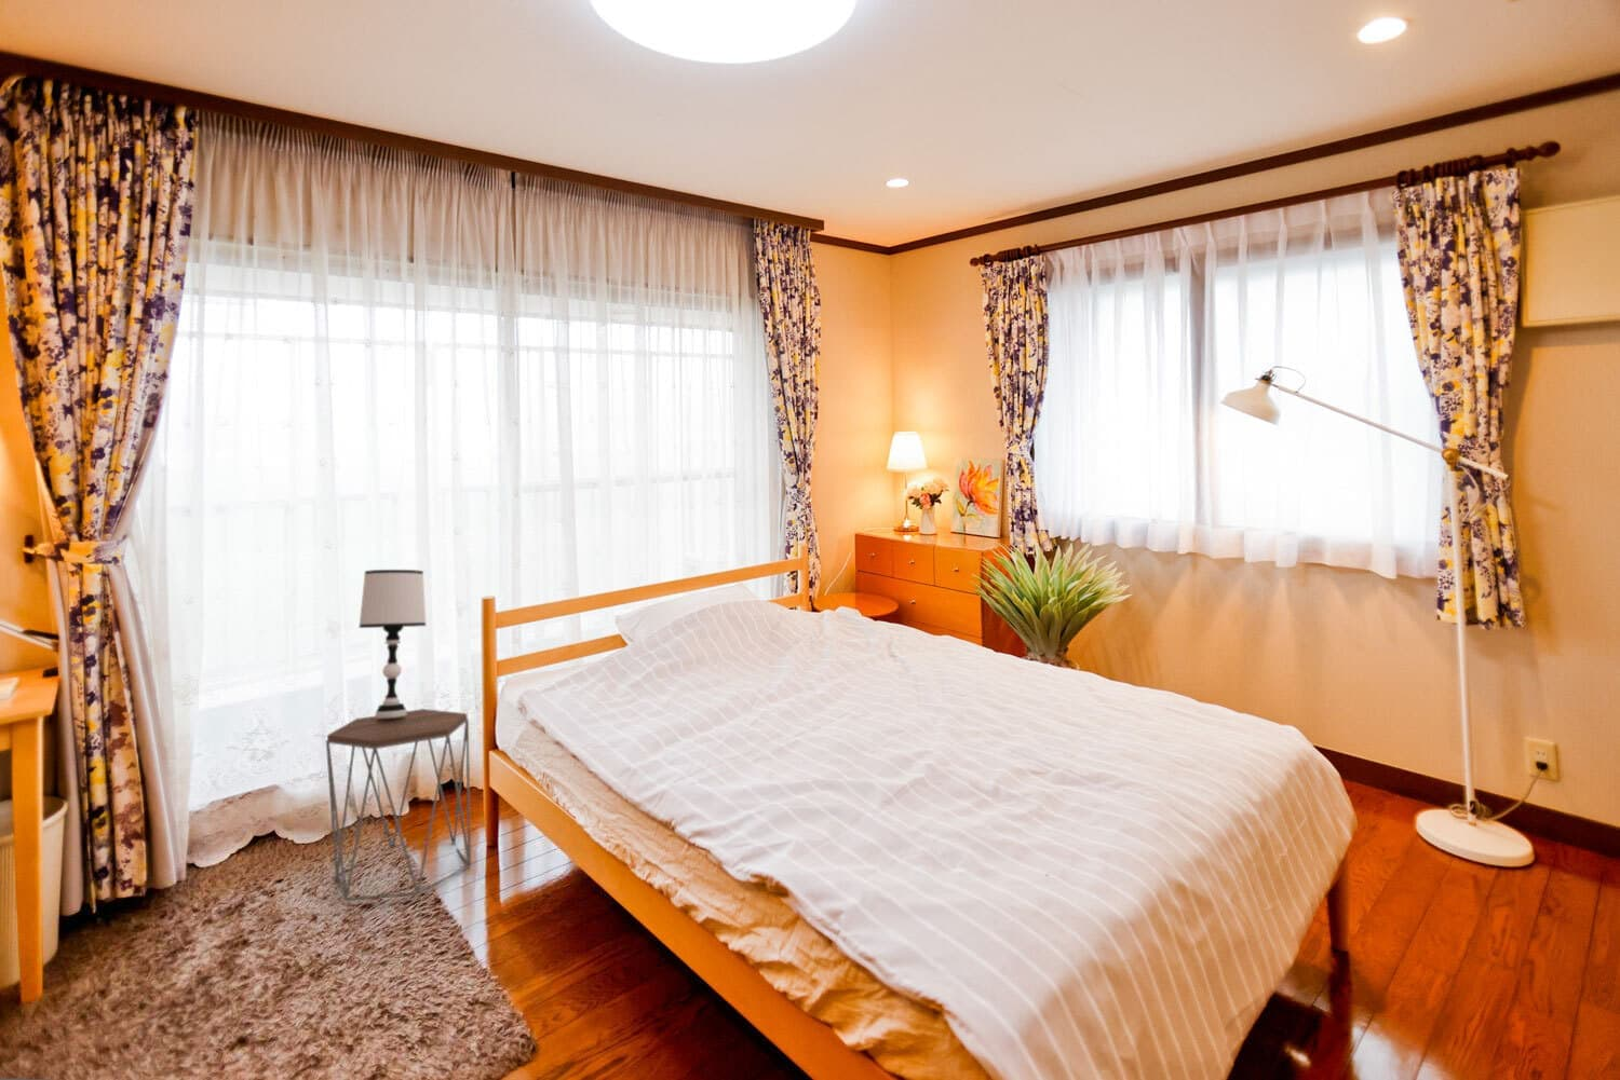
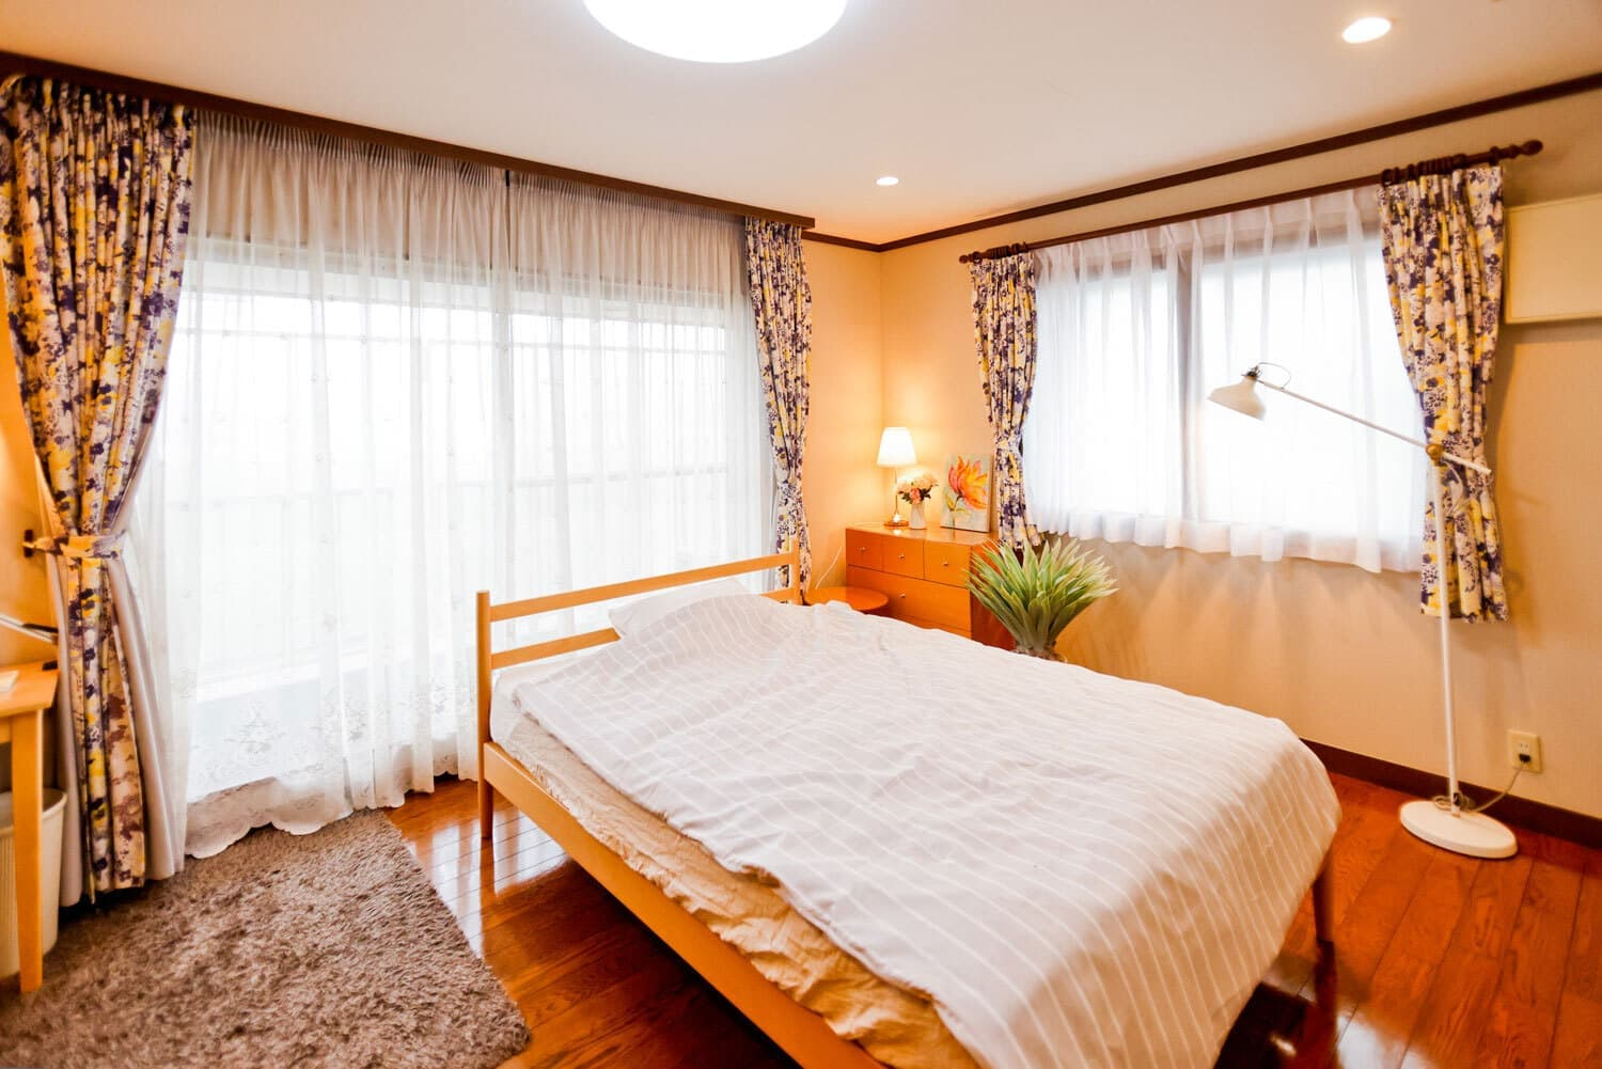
- table lamp [357,569,427,718]
- side table [324,708,472,902]
